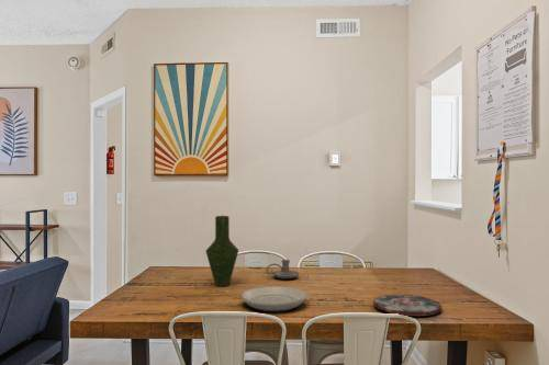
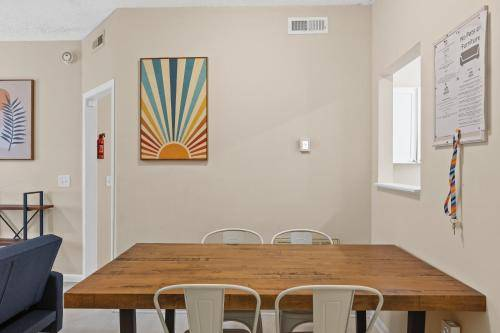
- plate [239,285,309,312]
- vase [205,215,239,288]
- candle holder [266,259,300,280]
- plate [372,294,442,317]
